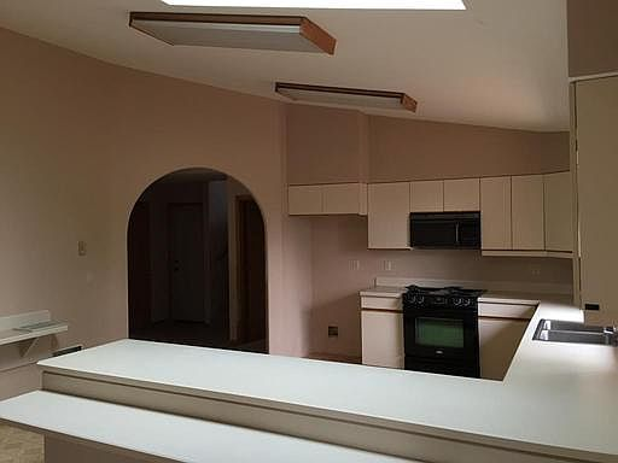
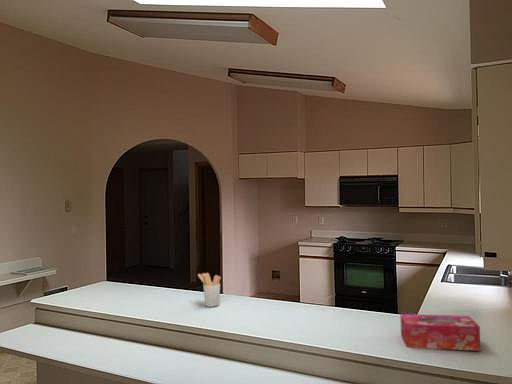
+ utensil holder [197,272,222,308]
+ tissue box [399,313,481,352]
